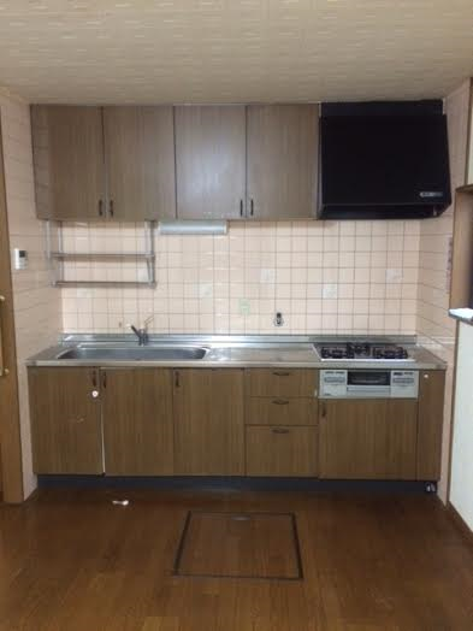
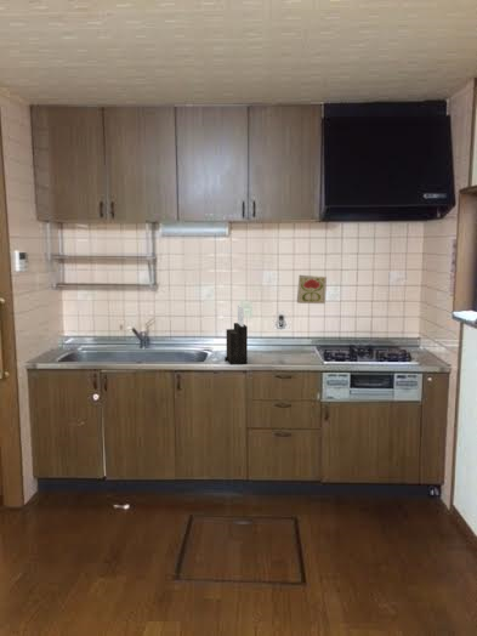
+ knife block [223,303,249,365]
+ decorative tile [296,274,328,305]
